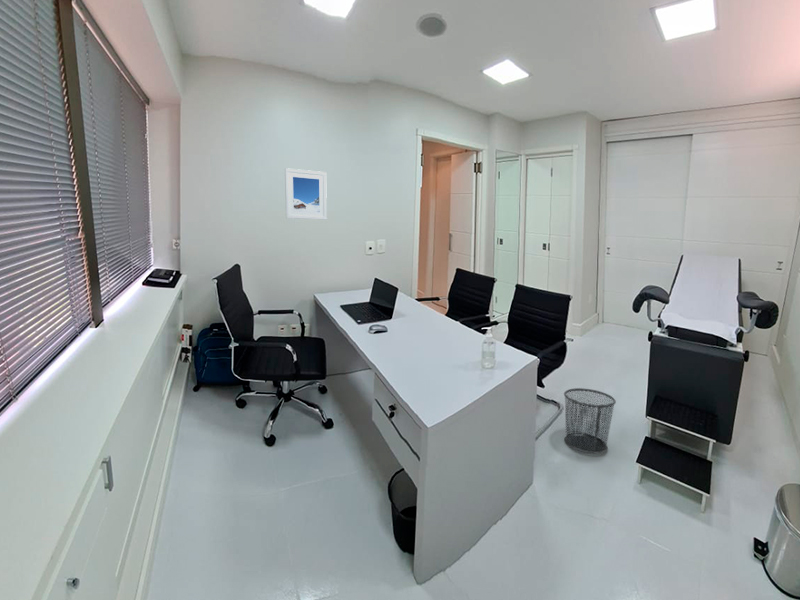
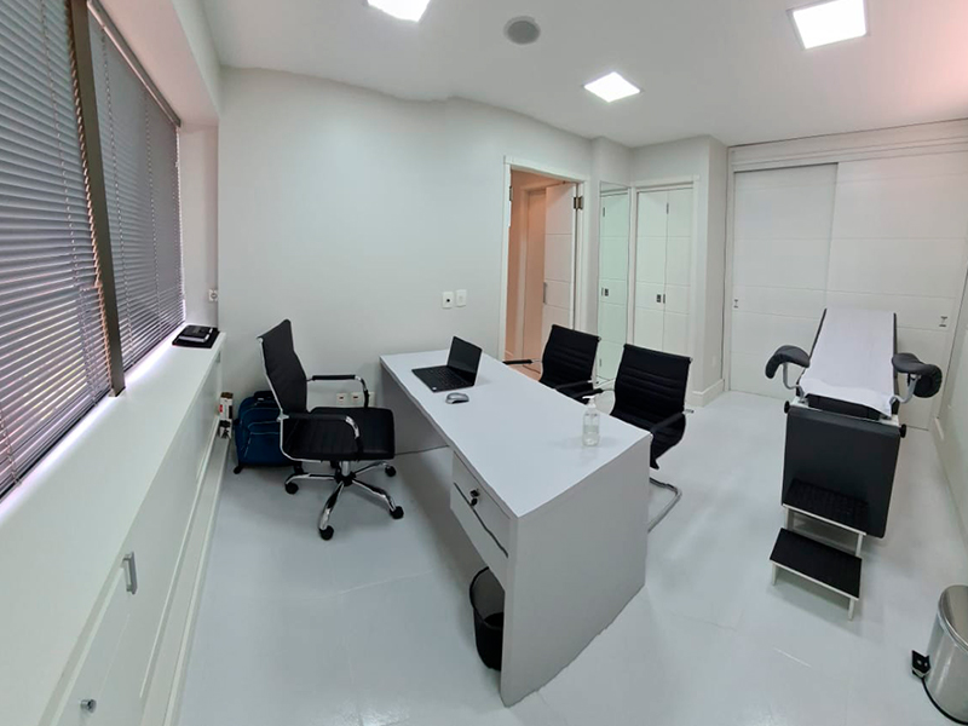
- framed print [284,167,328,221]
- waste bin [563,387,617,454]
